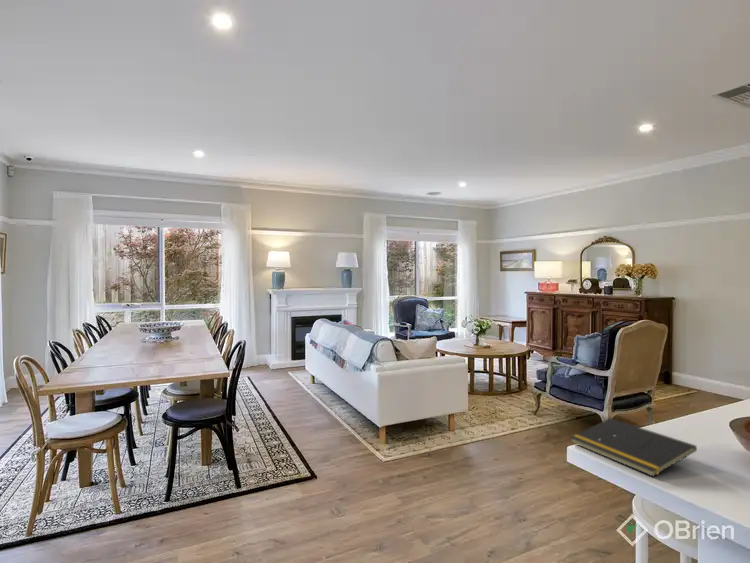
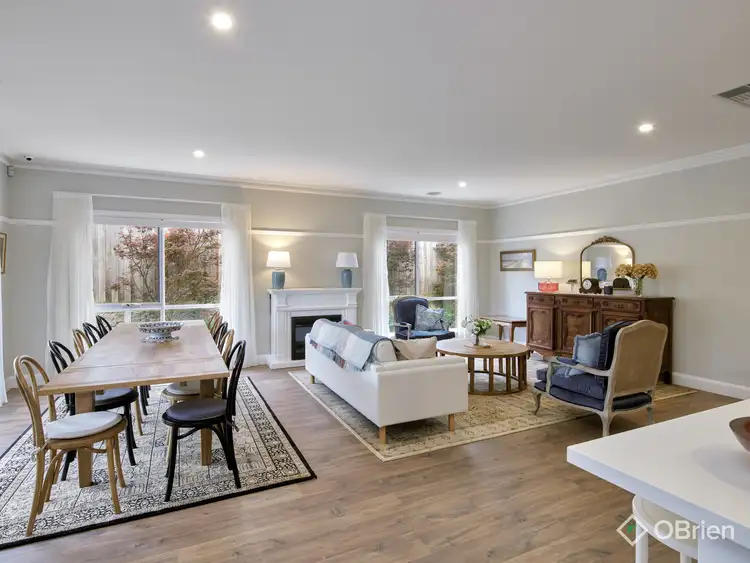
- notepad [569,417,698,478]
